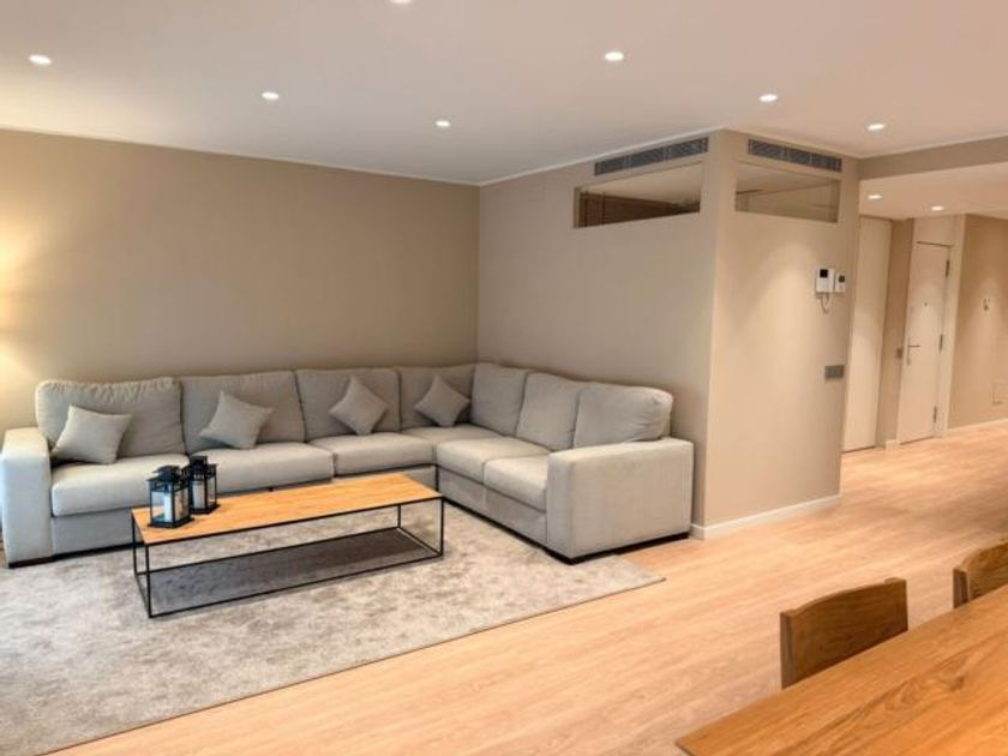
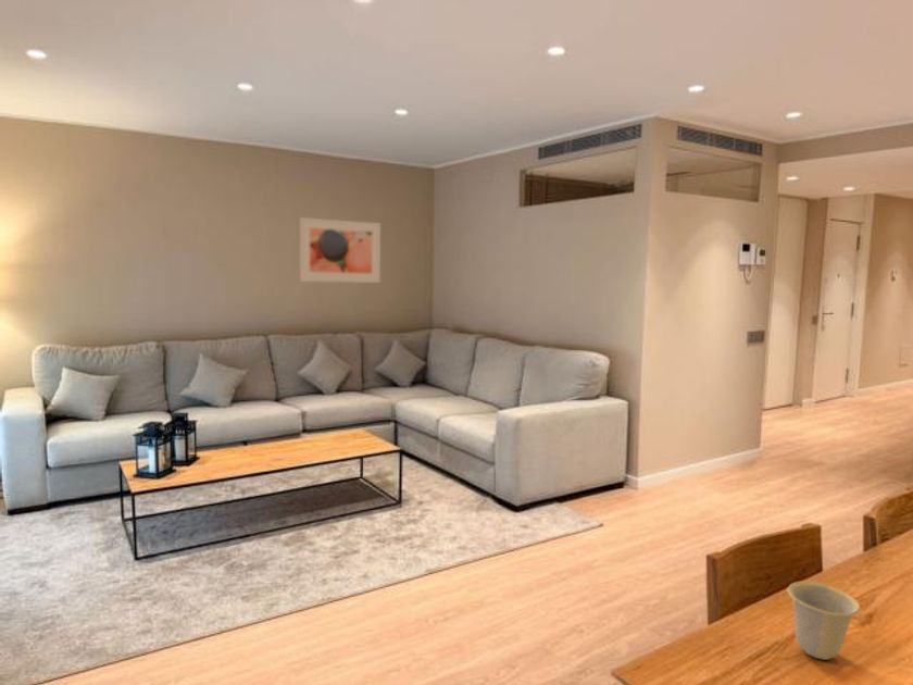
+ cup [786,581,861,661]
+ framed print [299,216,382,284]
